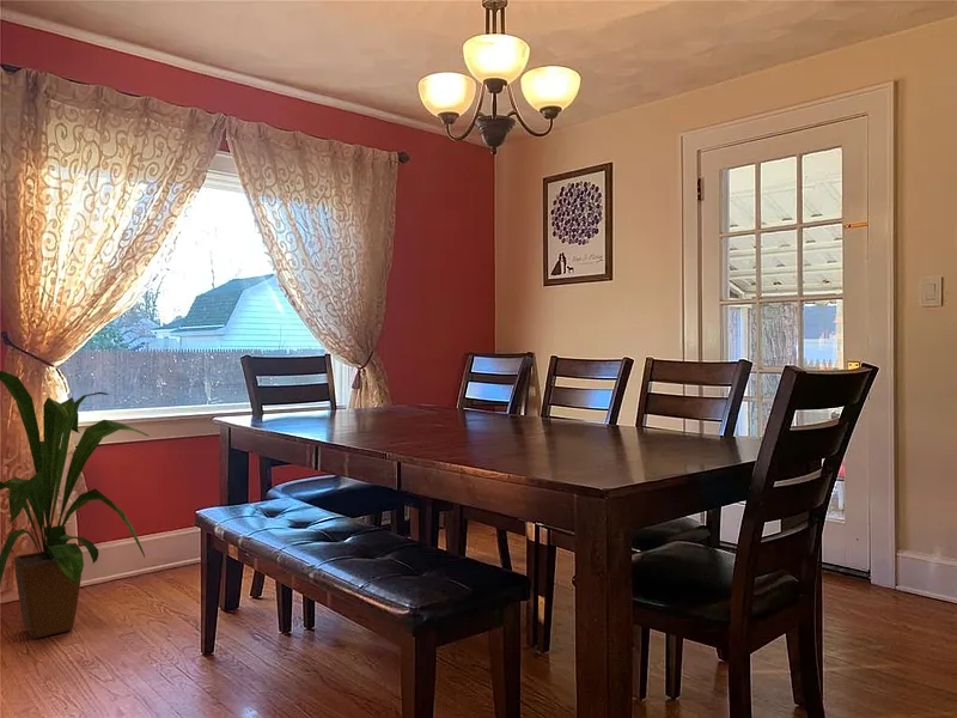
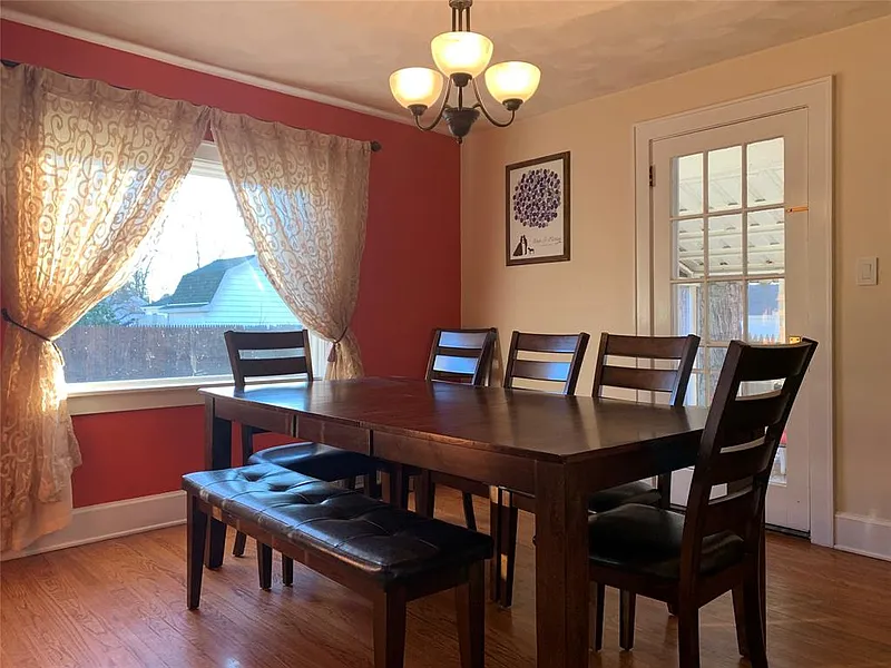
- house plant [0,370,151,640]
